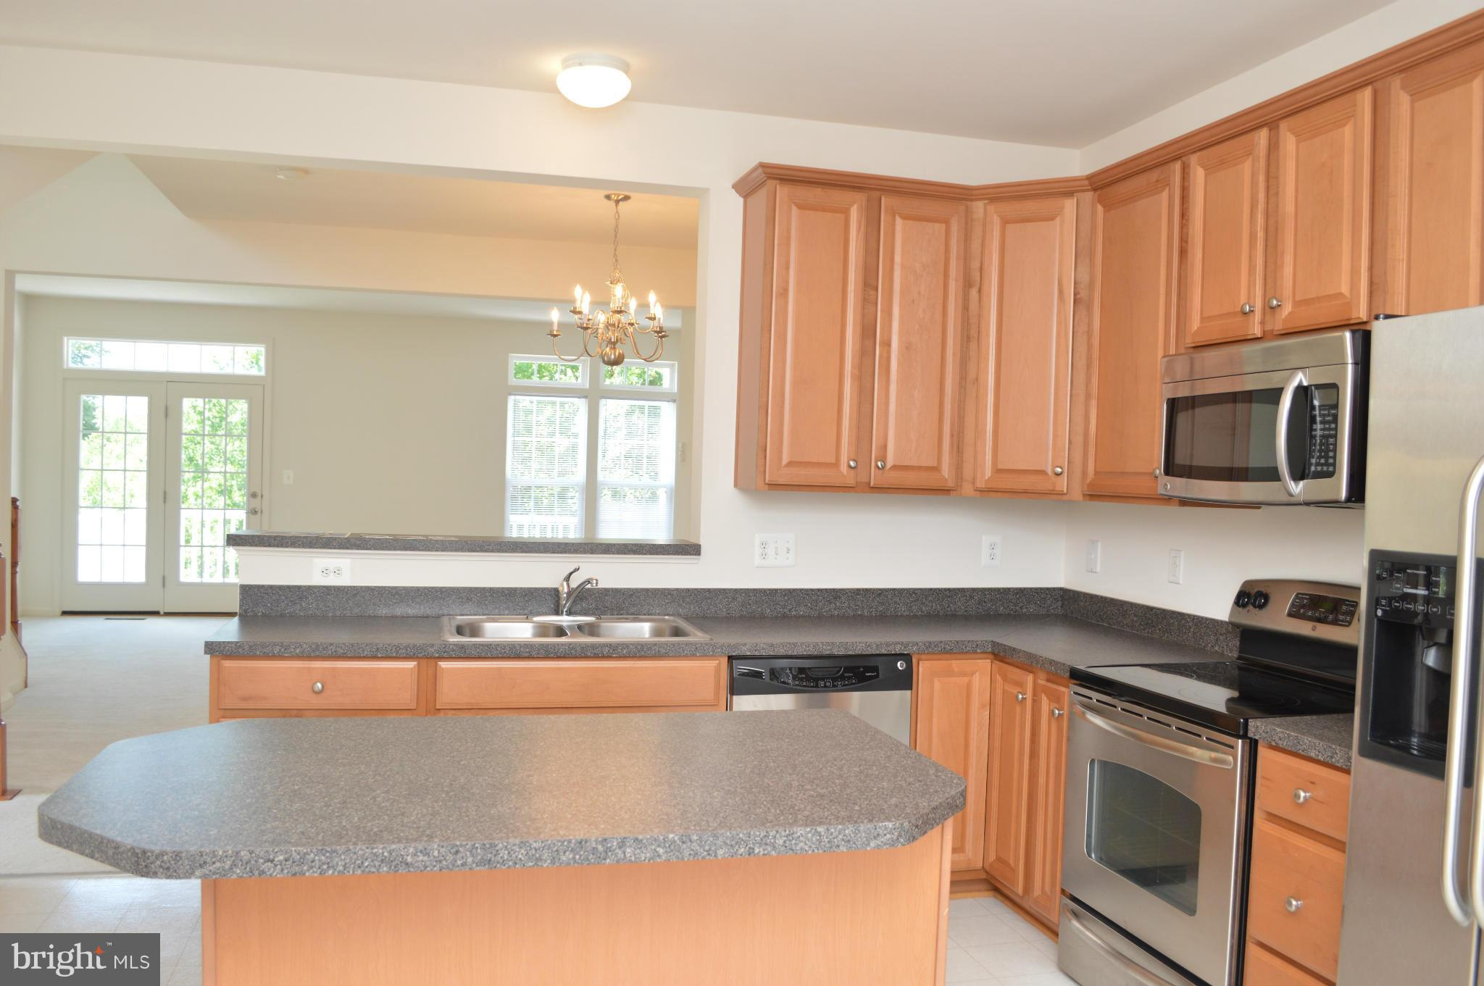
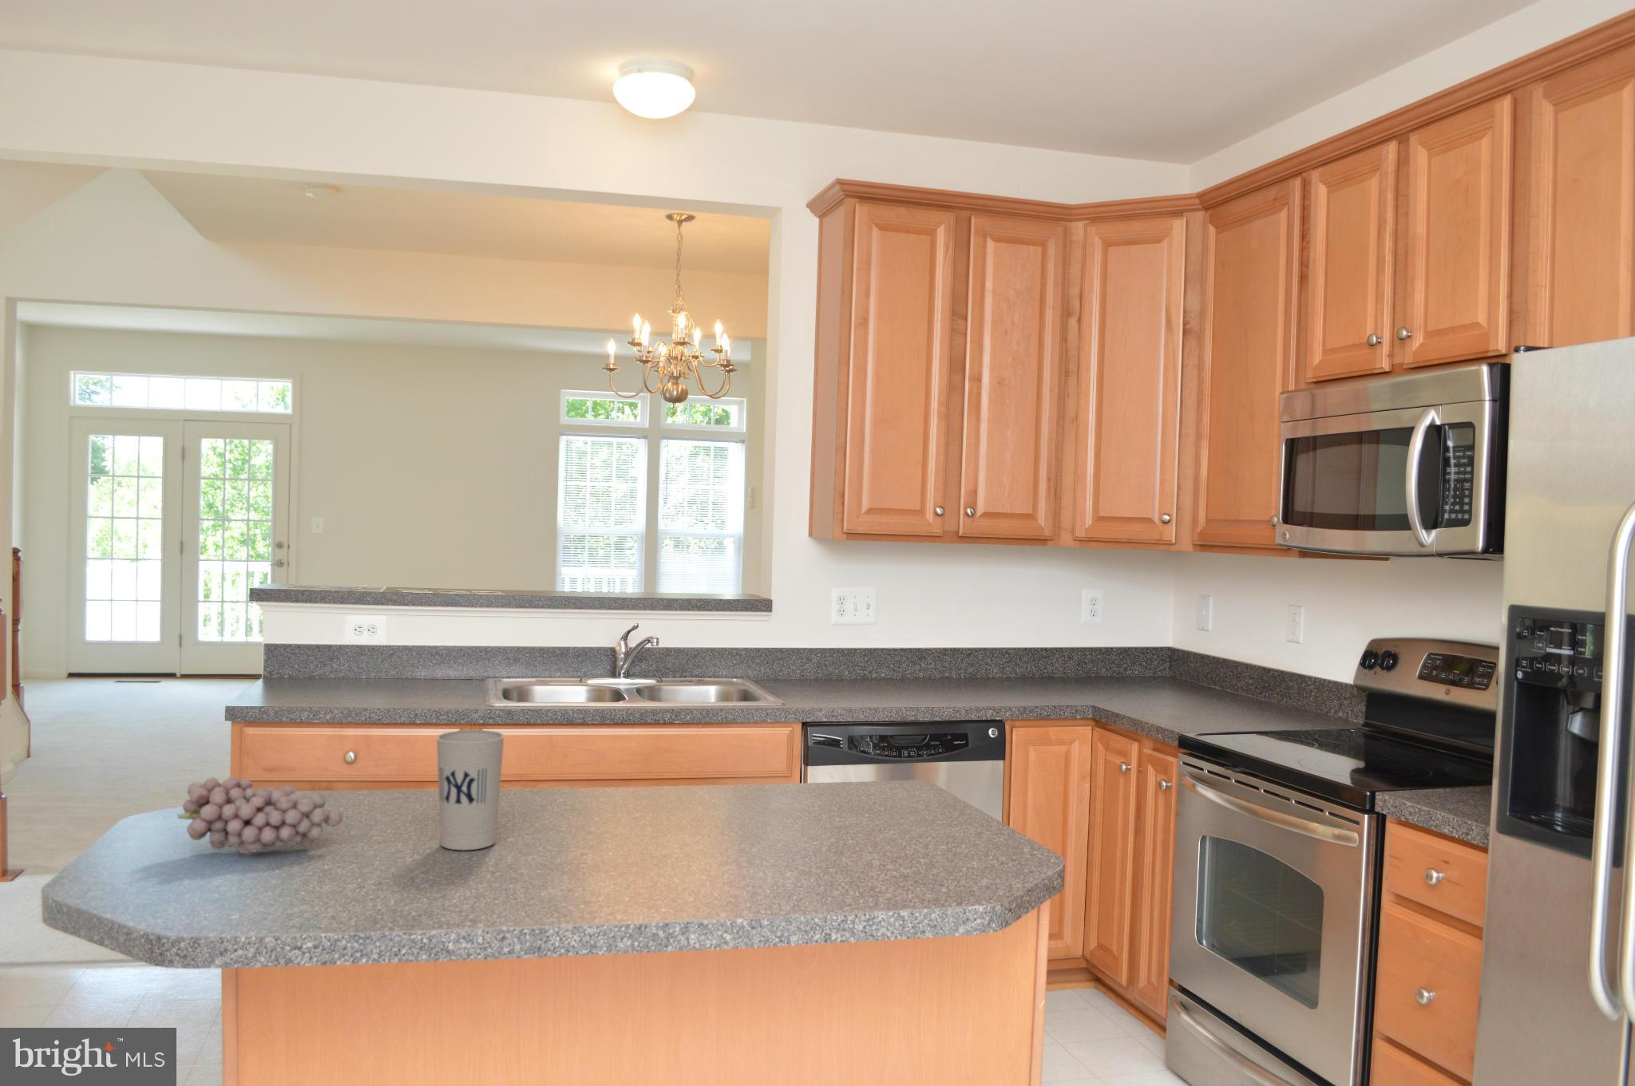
+ fruit [177,776,343,854]
+ cup [435,730,505,851]
